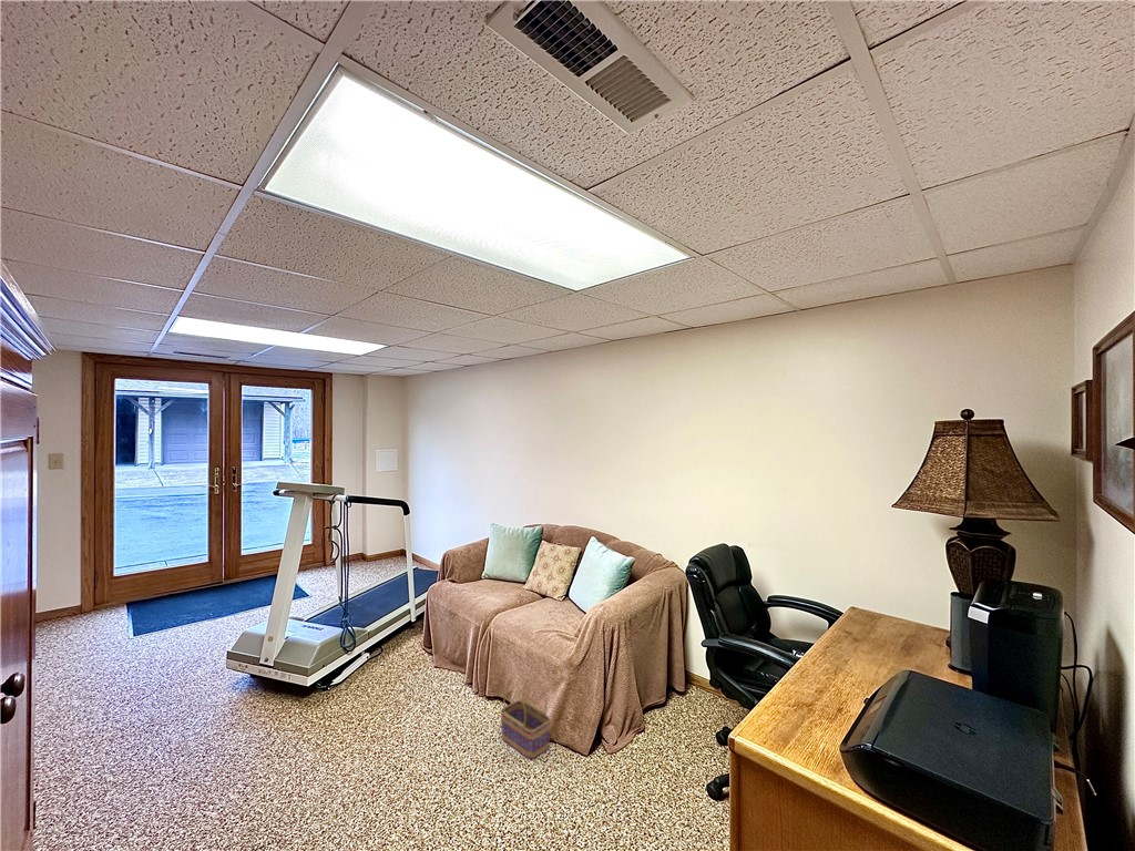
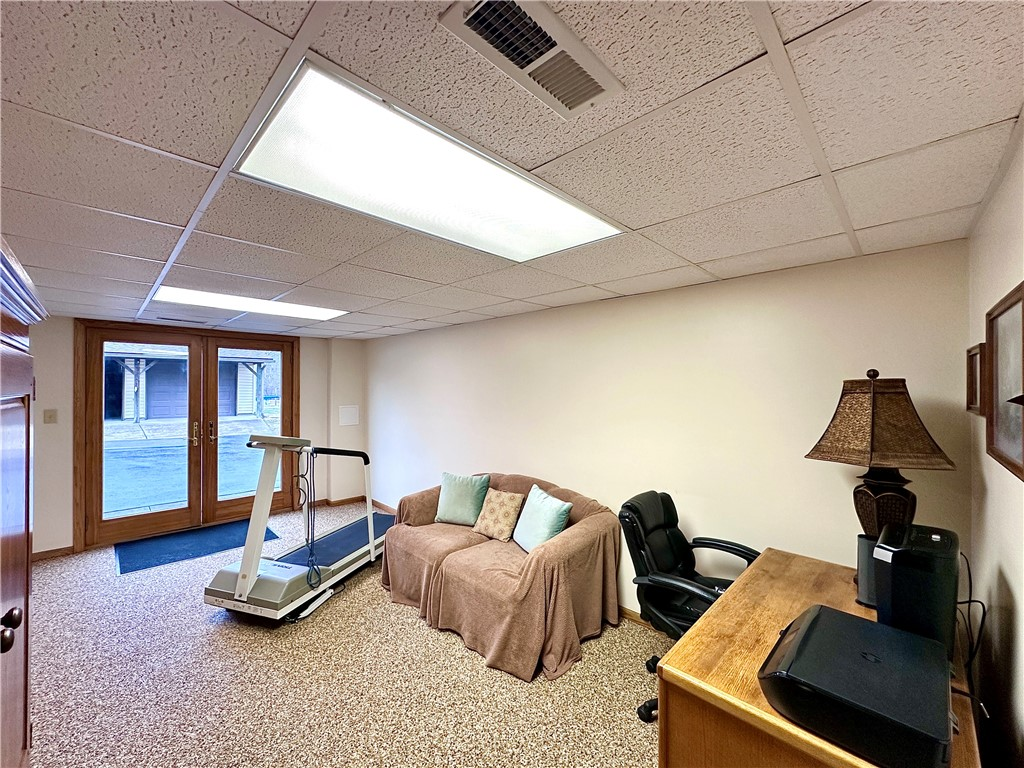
- basket [500,678,552,760]
